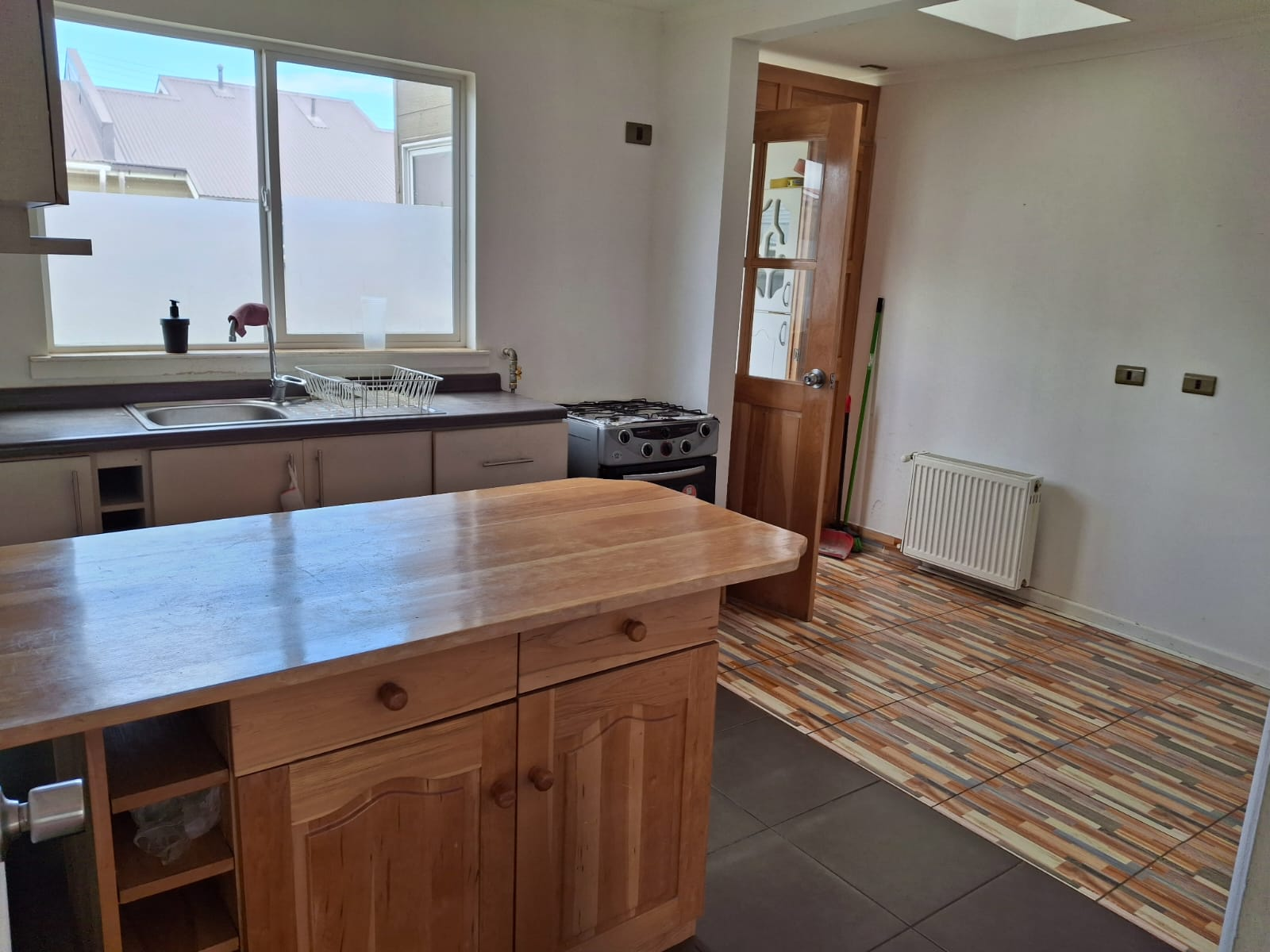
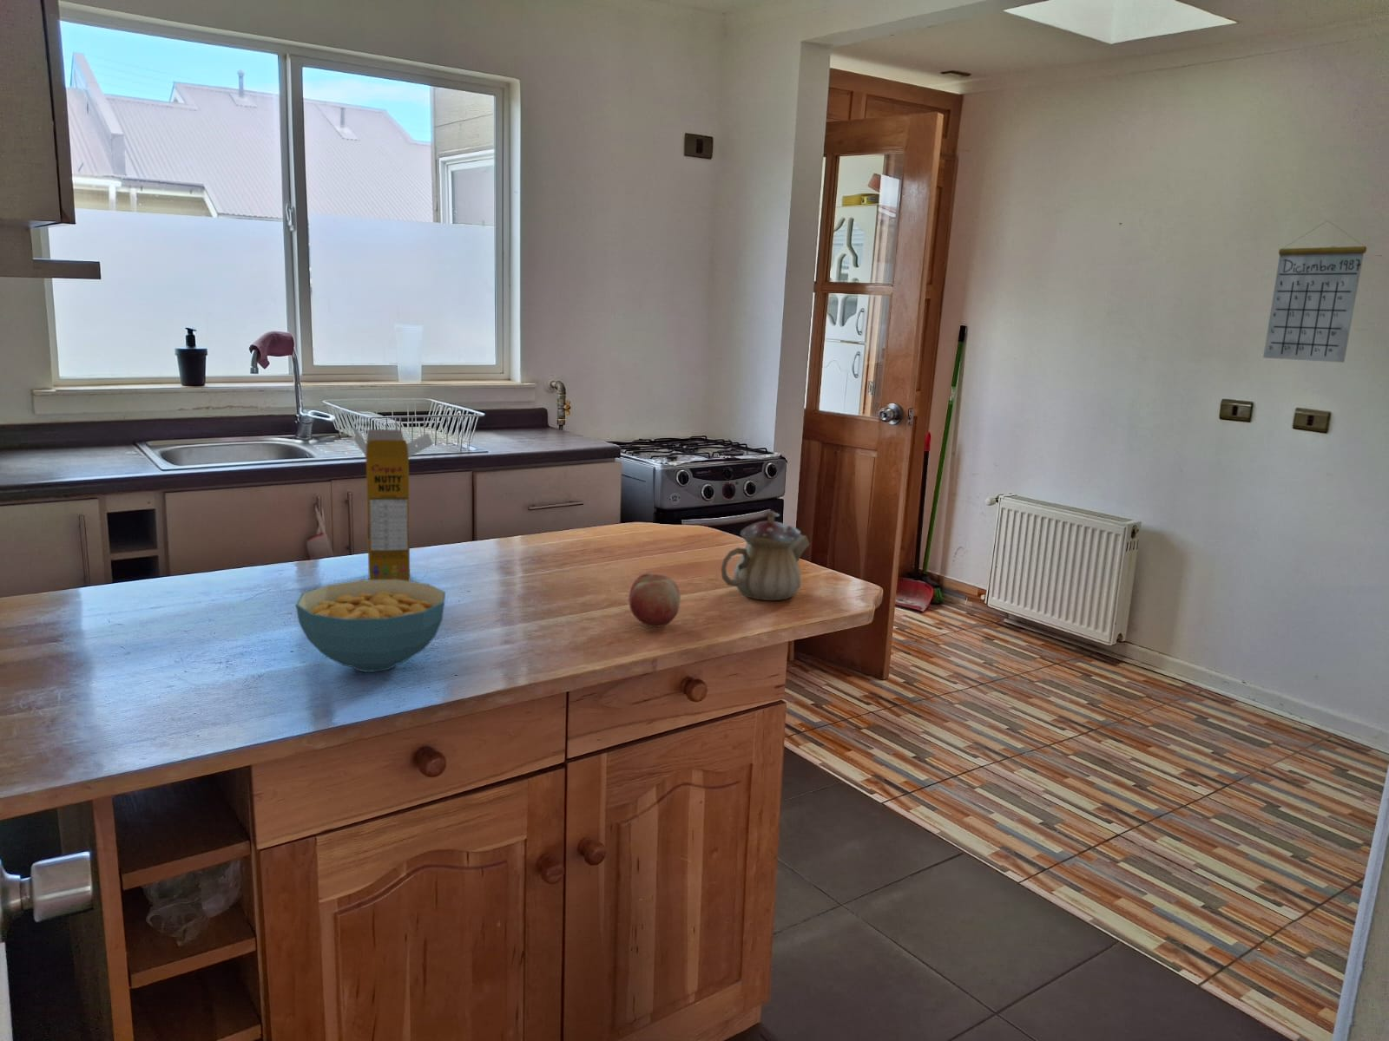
+ fruit [628,573,681,628]
+ teapot [720,510,810,601]
+ cereal bowl [295,578,446,674]
+ cereal box [351,426,434,582]
+ calendar [1262,220,1367,363]
